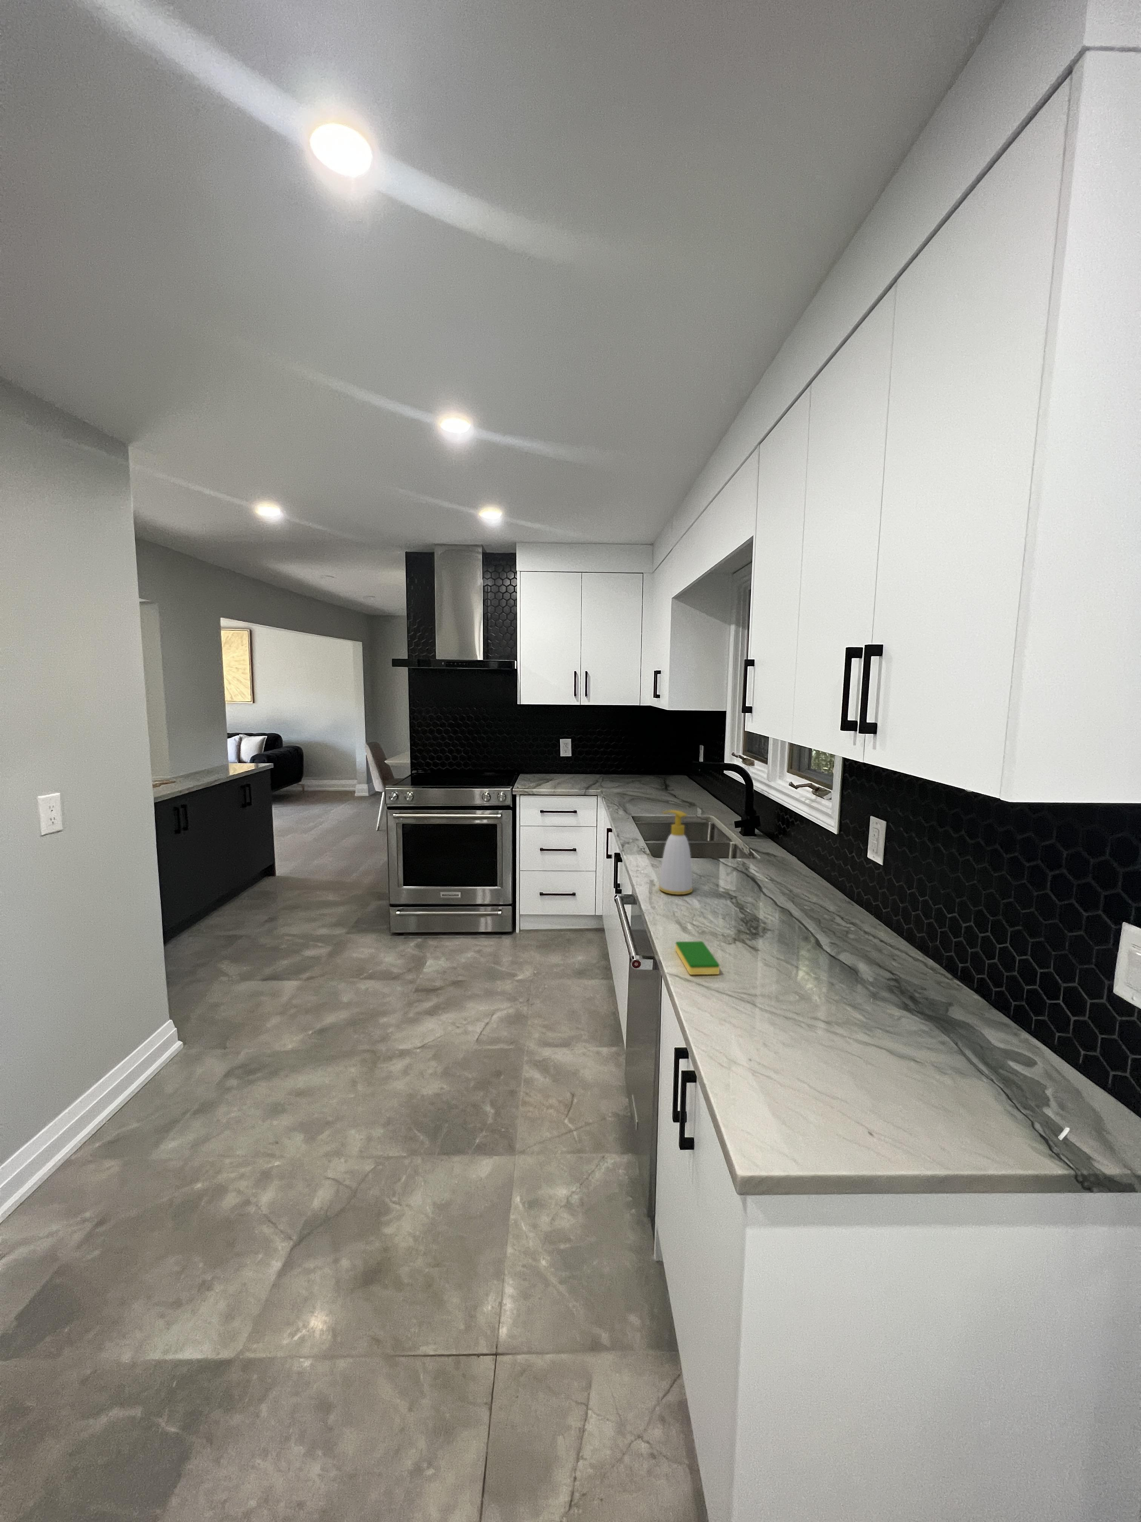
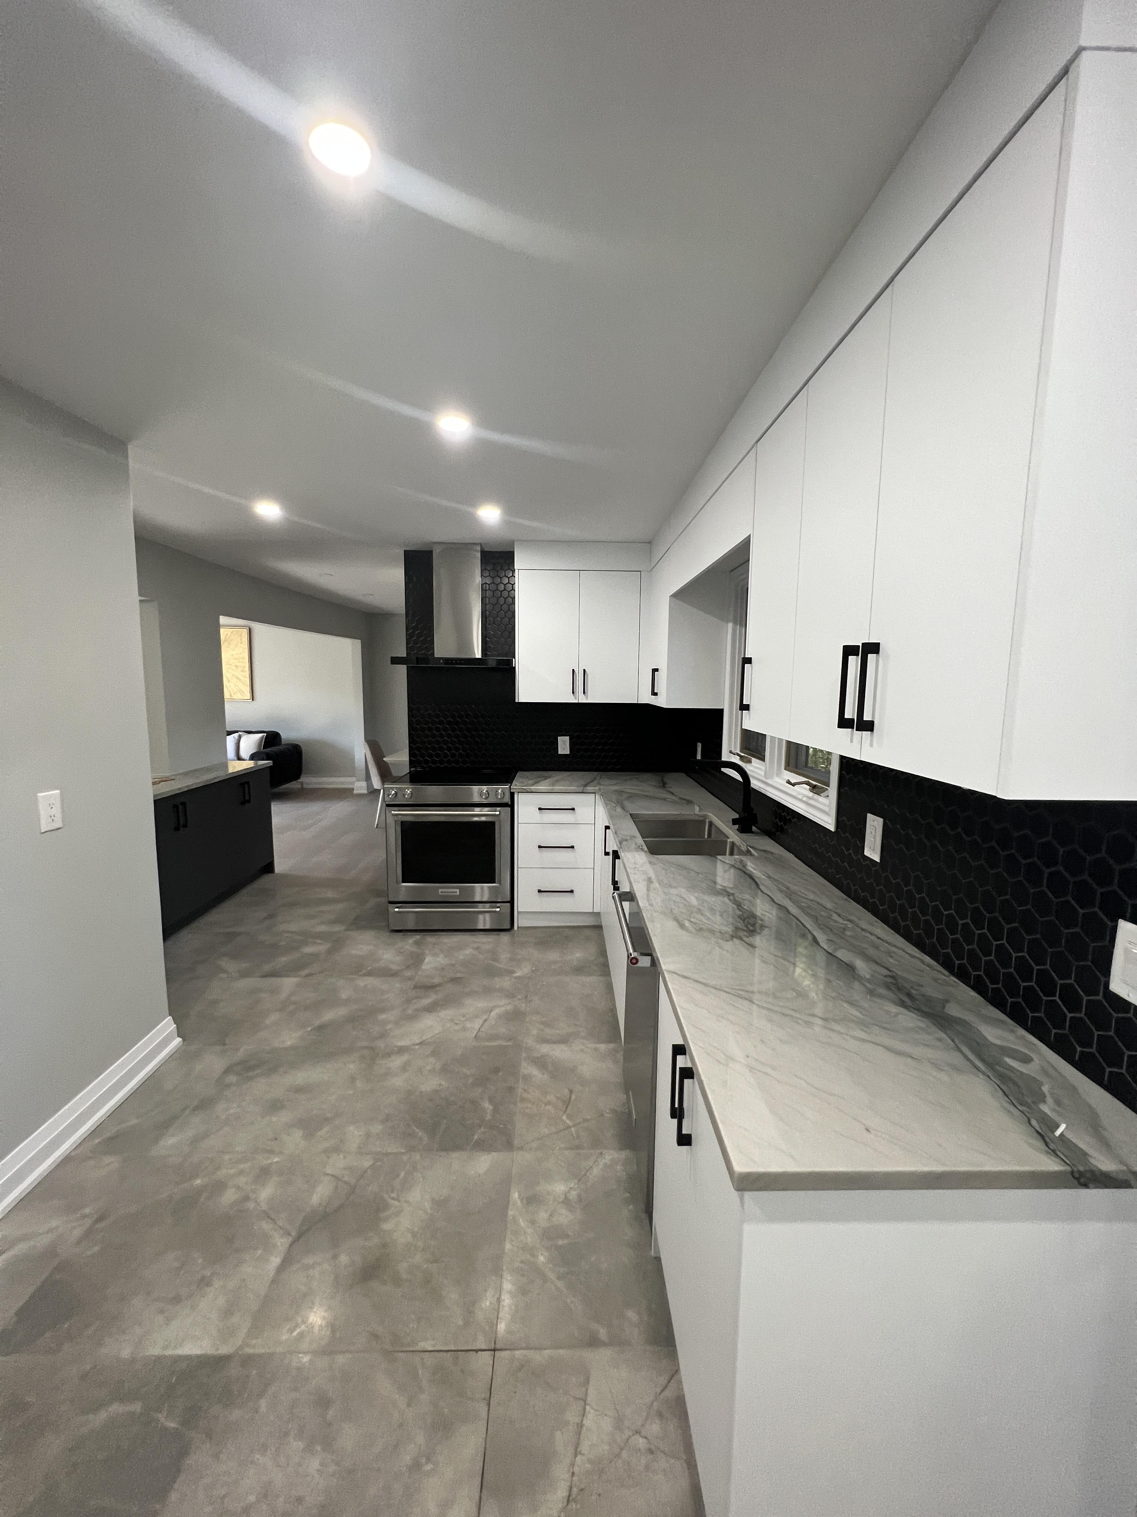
- dish sponge [675,941,720,976]
- soap bottle [658,810,693,895]
